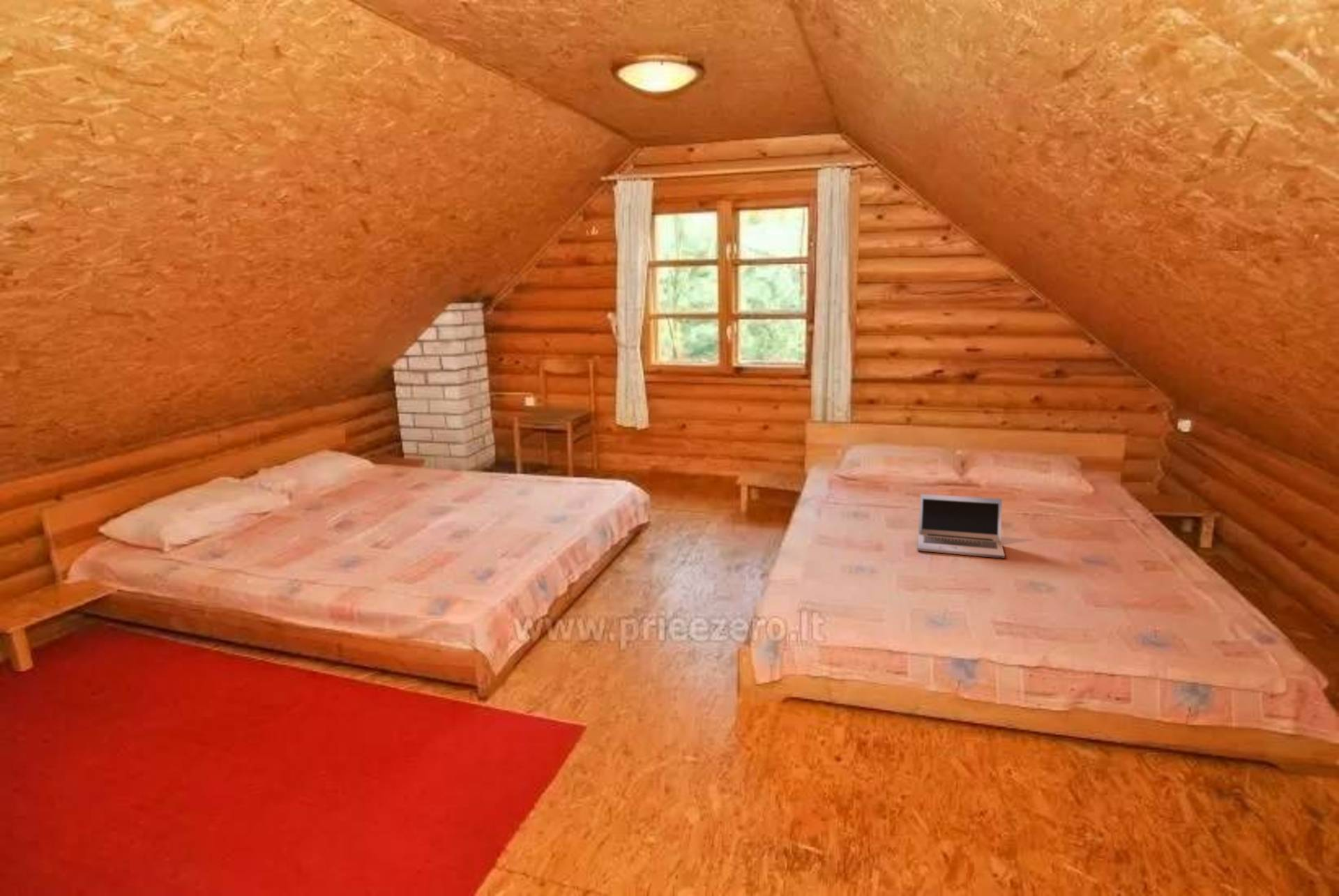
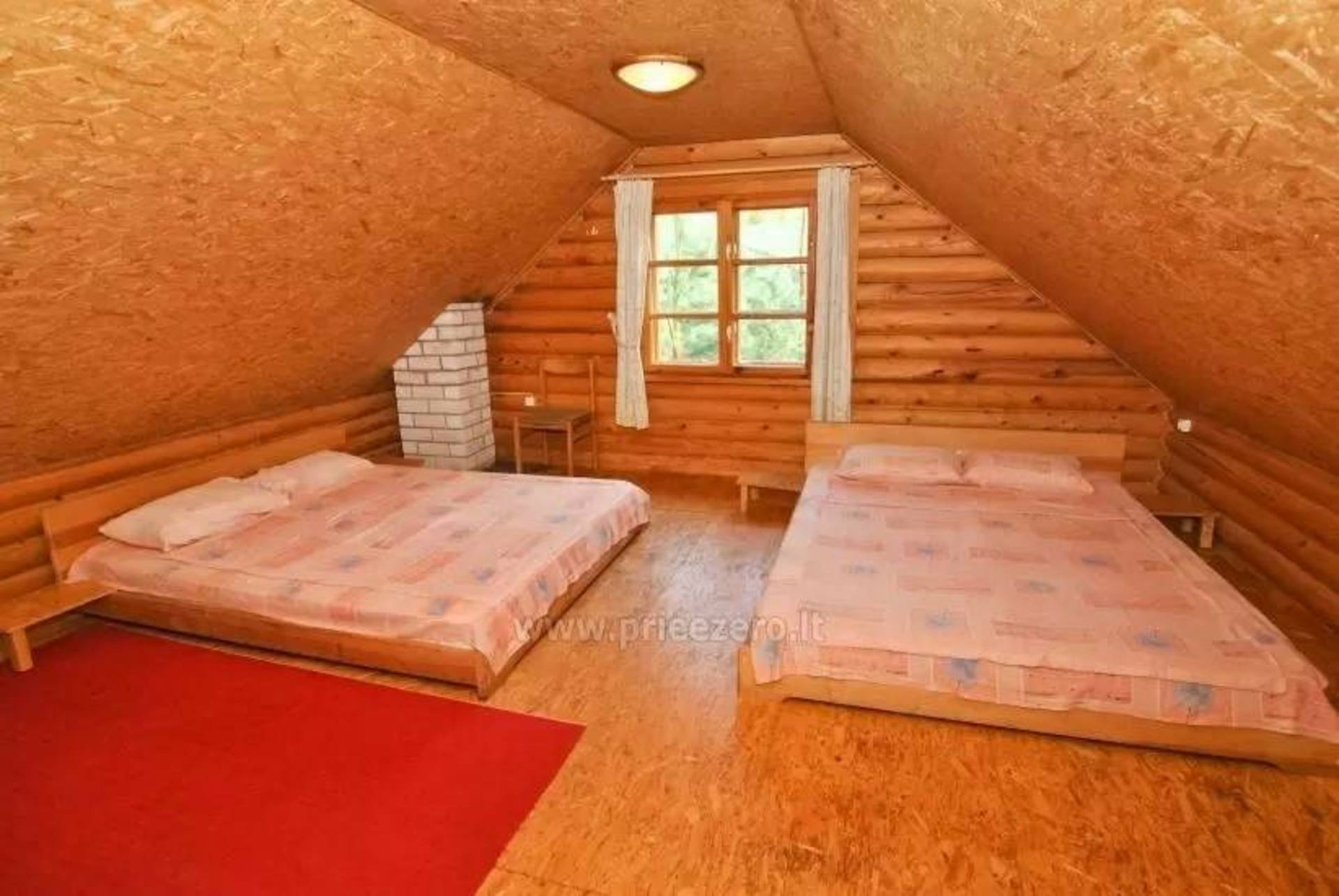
- laptop [917,493,1006,559]
